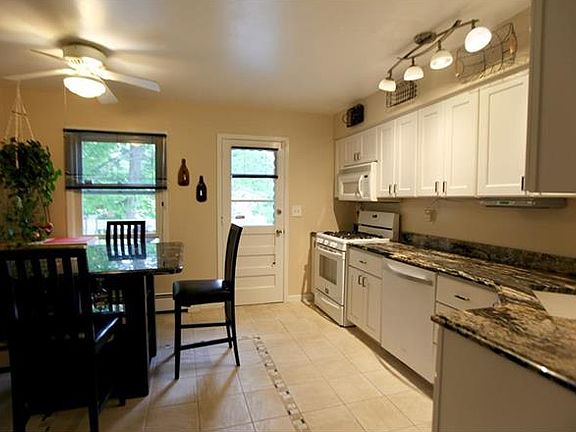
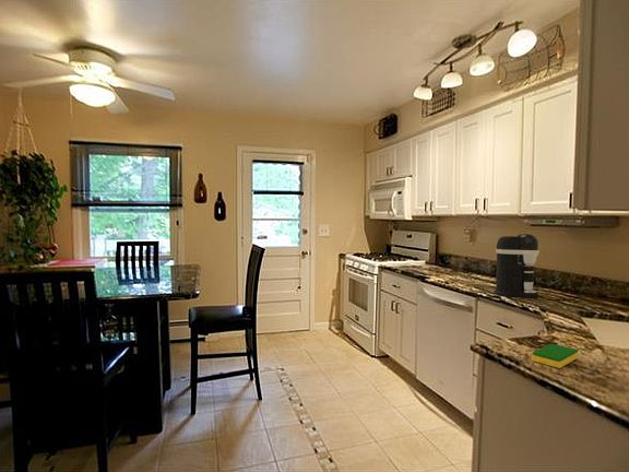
+ dish sponge [531,343,579,369]
+ coffee maker [494,233,541,298]
